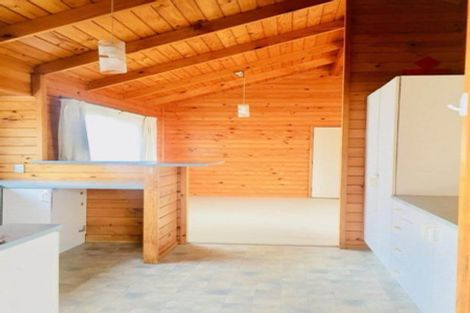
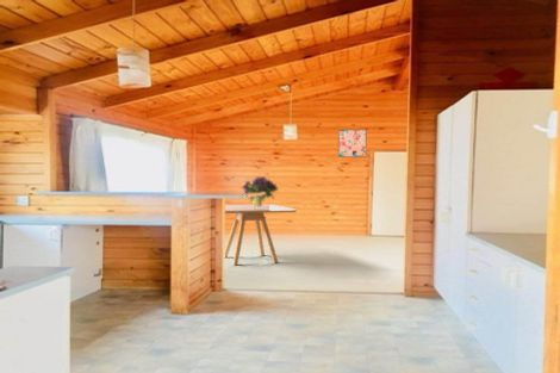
+ dining table [224,204,297,266]
+ wall art [336,128,368,158]
+ bouquet [241,175,280,207]
